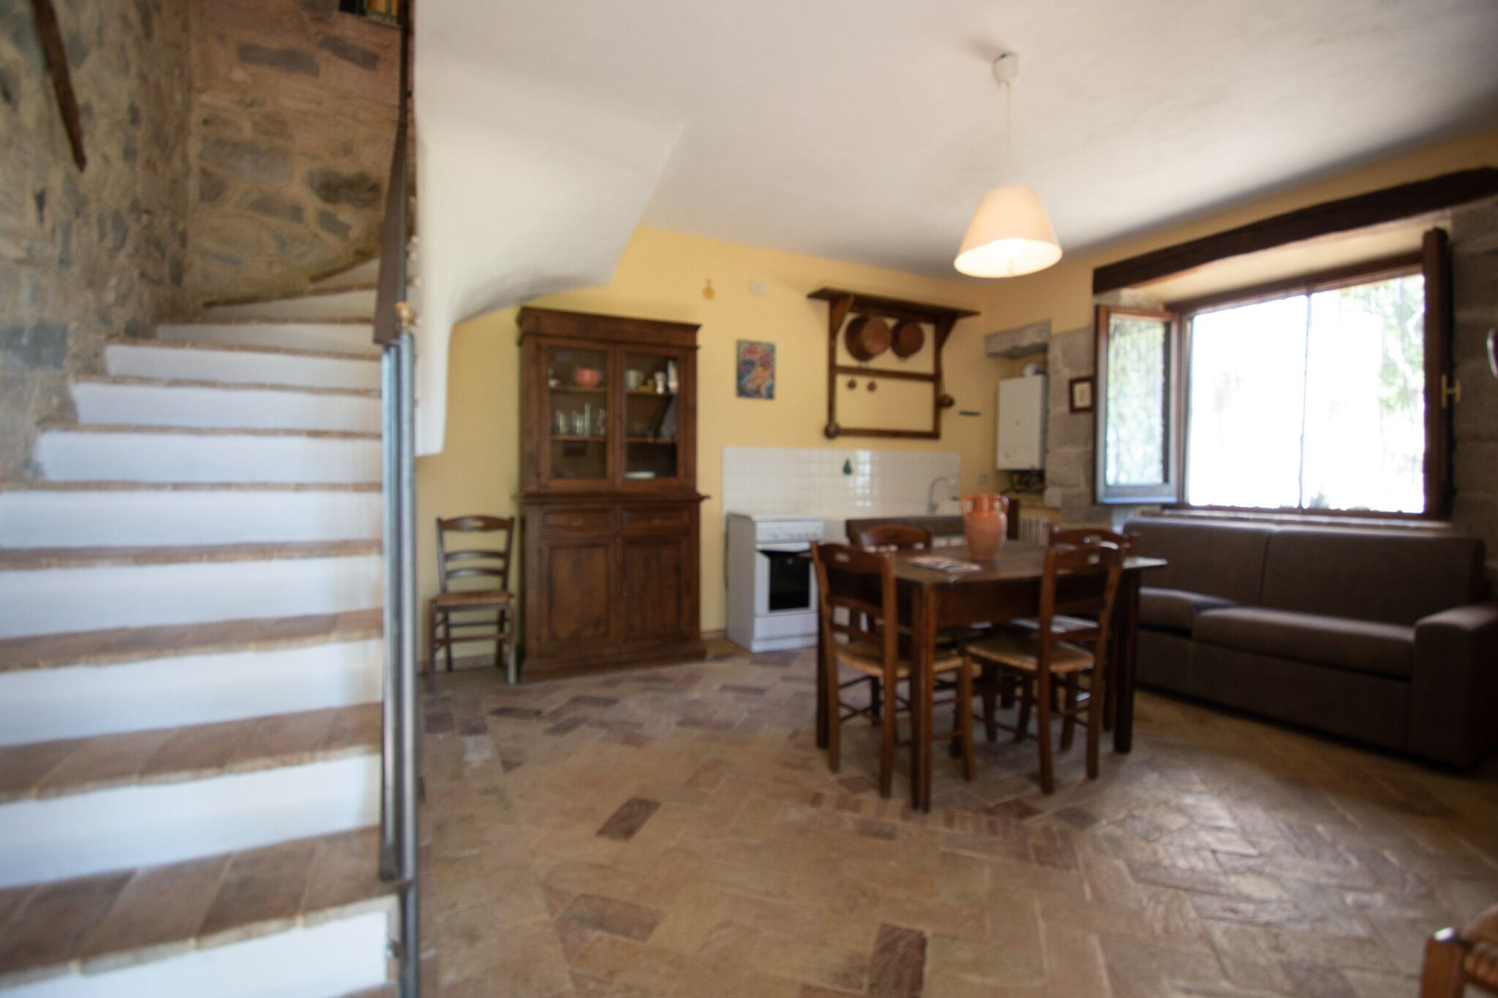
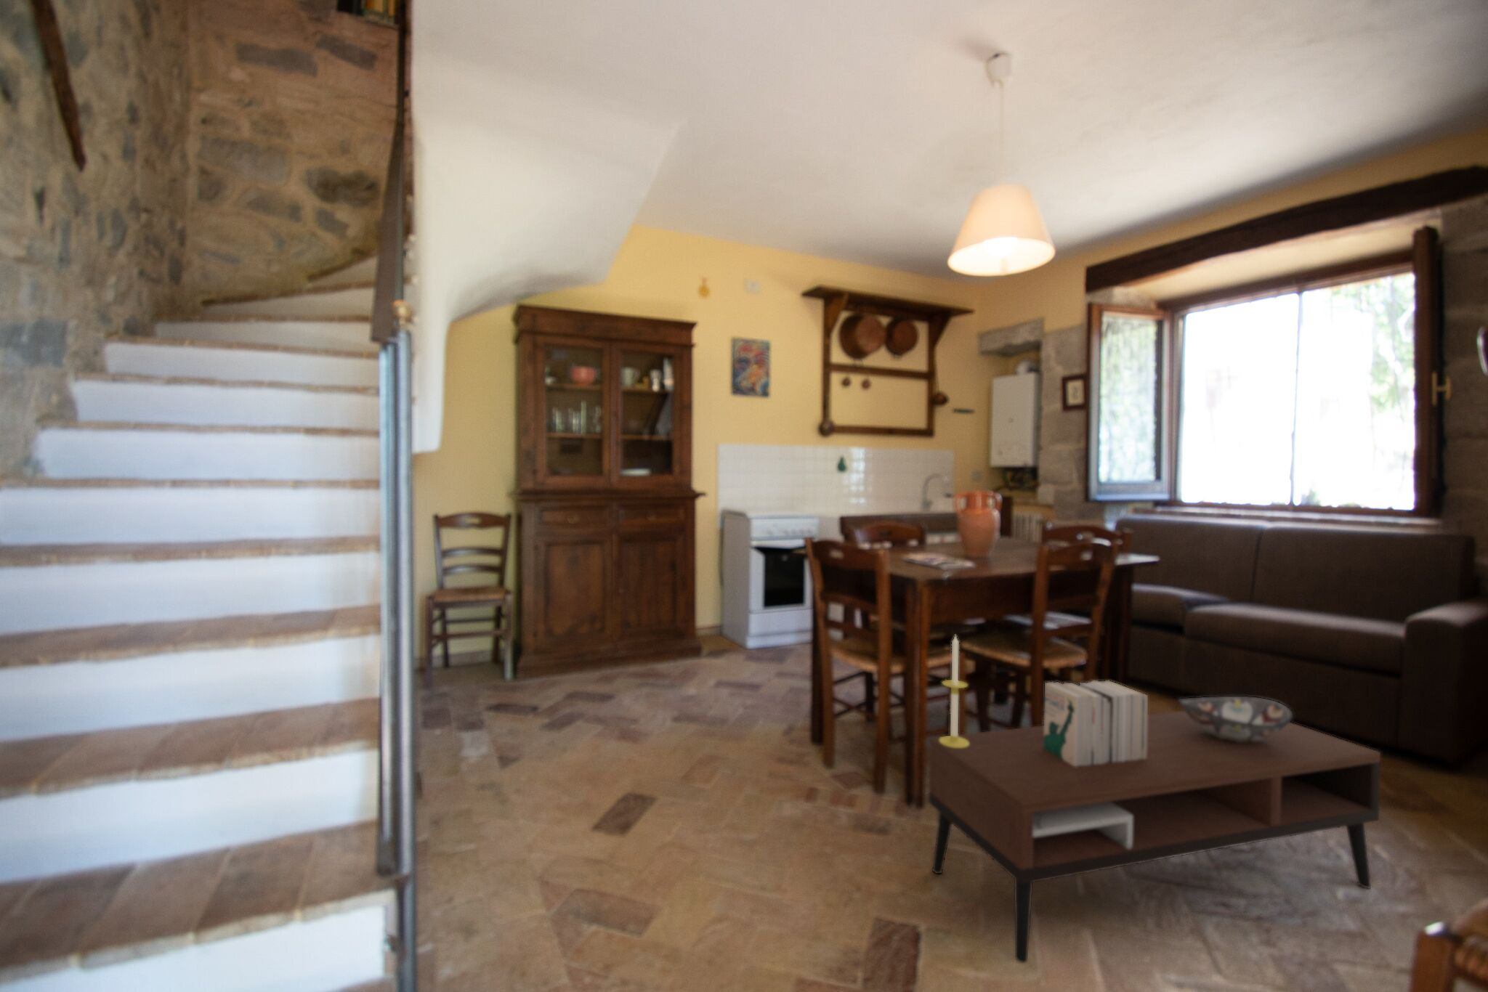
+ candle [939,634,969,748]
+ coffee table [928,710,1382,963]
+ ceramic bowl [1177,695,1294,742]
+ books [1043,681,1149,767]
